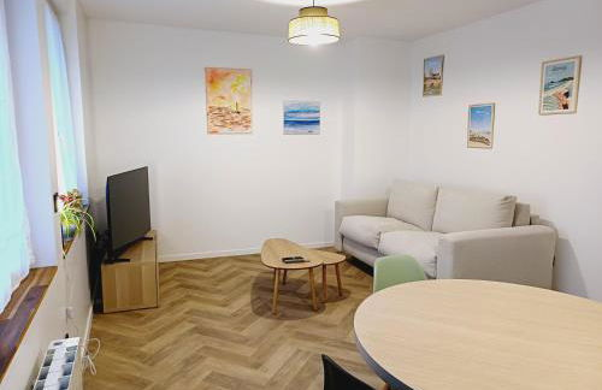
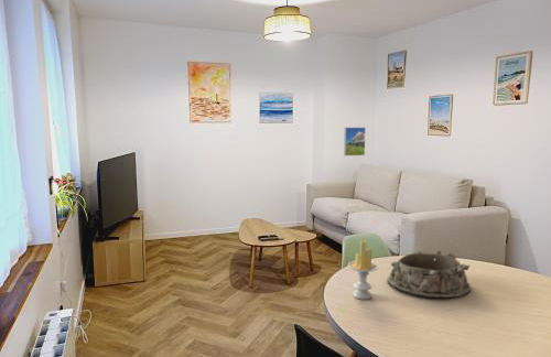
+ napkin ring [386,249,472,300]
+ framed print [343,127,367,156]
+ candle [347,239,379,301]
